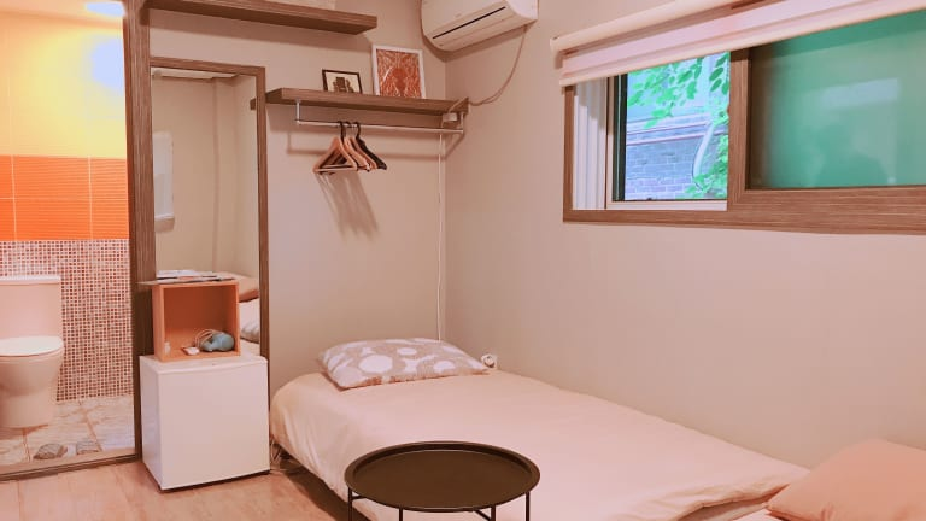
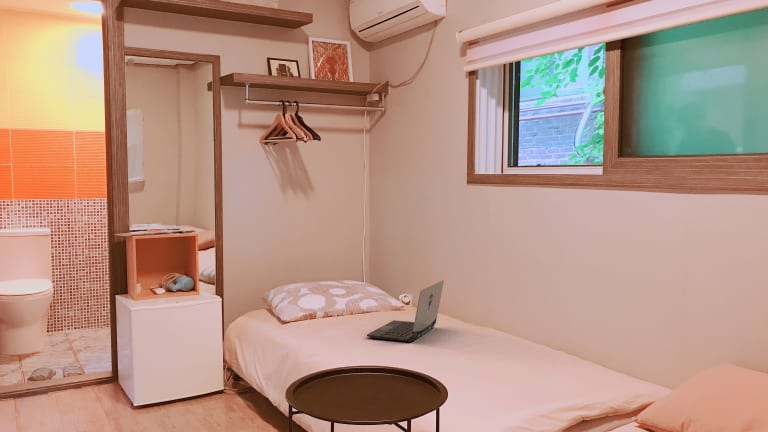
+ laptop computer [366,279,445,343]
